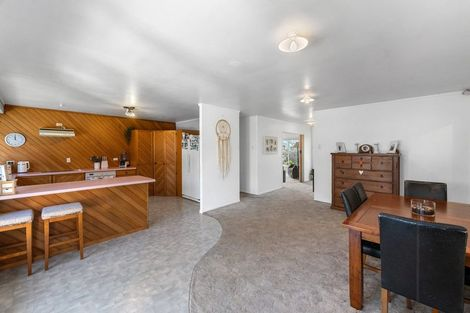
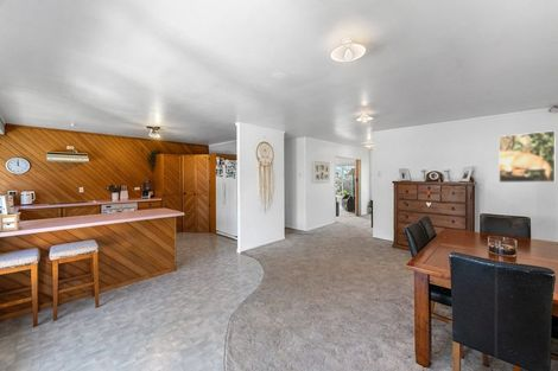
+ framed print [497,129,557,184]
